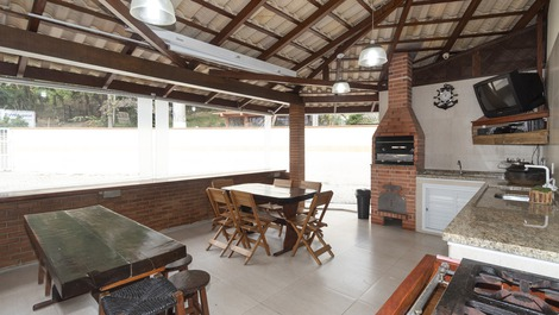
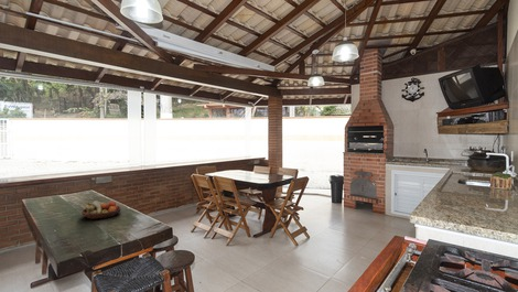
+ fruit bowl [80,199,122,220]
